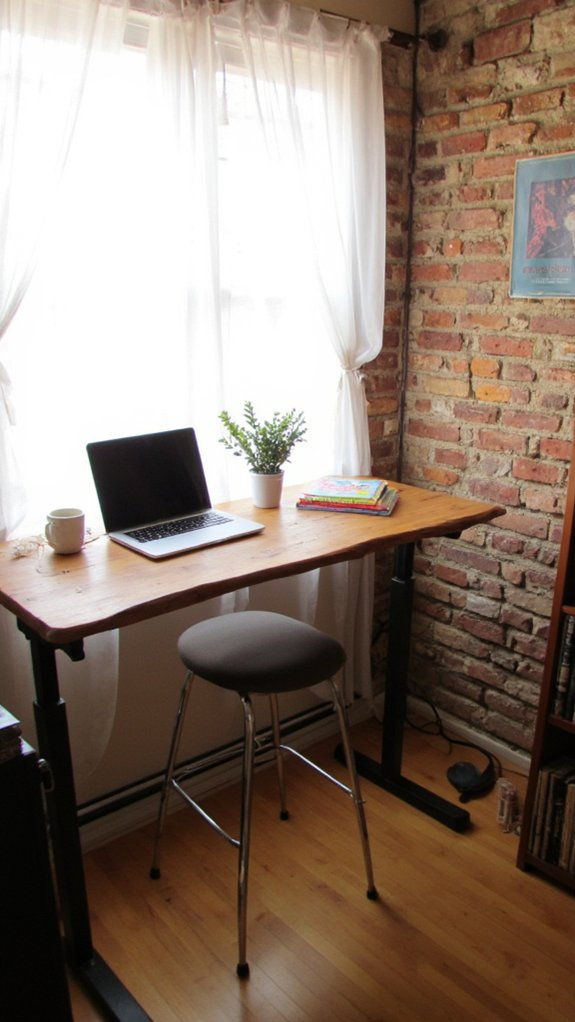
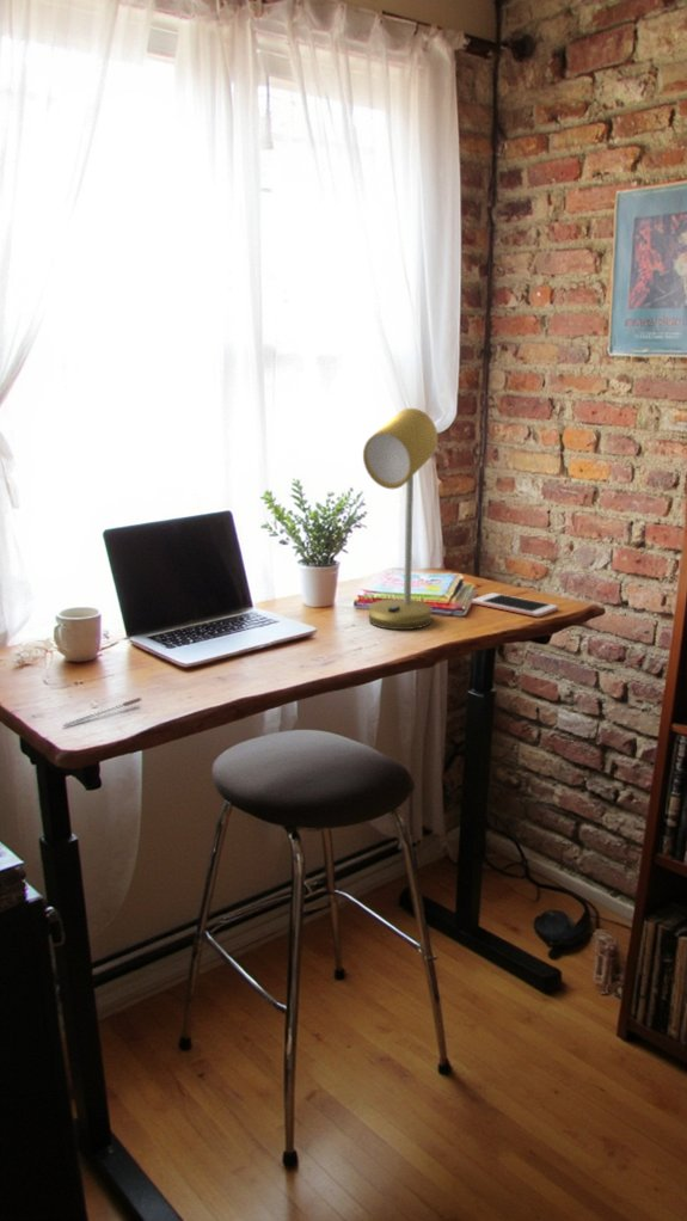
+ pen [62,697,142,728]
+ desk lamp [362,407,440,631]
+ cell phone [471,591,559,618]
